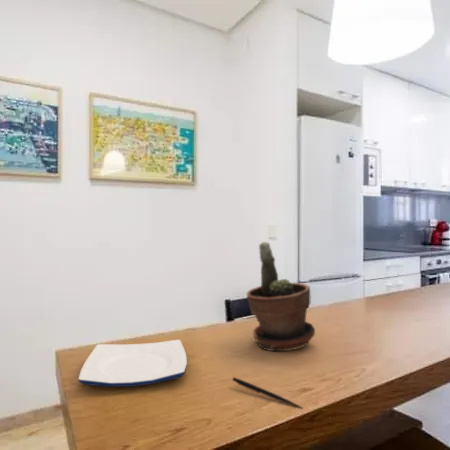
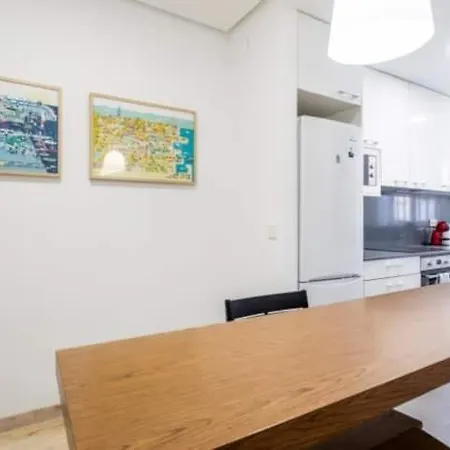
- potted plant [246,241,316,352]
- pen [231,376,303,409]
- plate [77,339,188,388]
